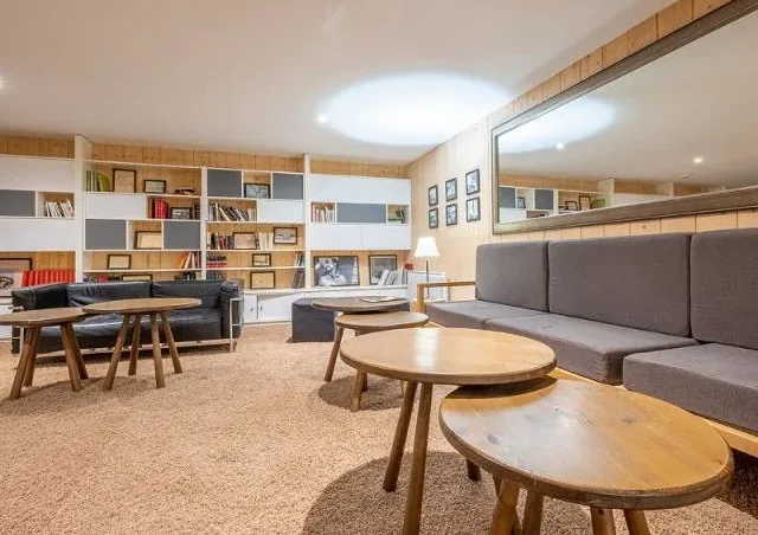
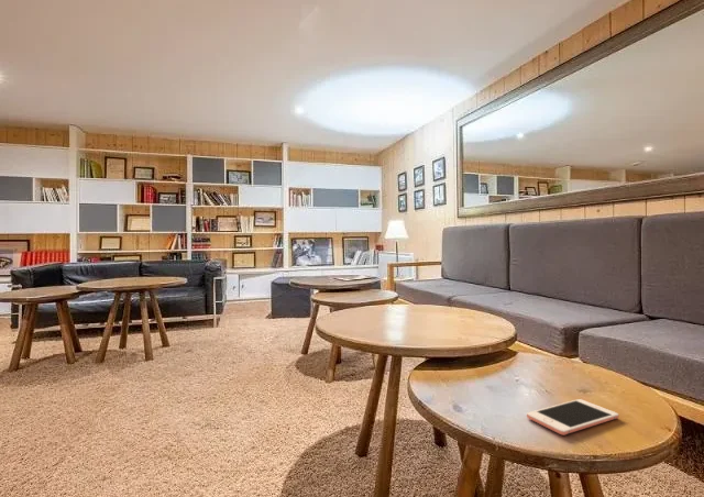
+ cell phone [526,398,619,437]
